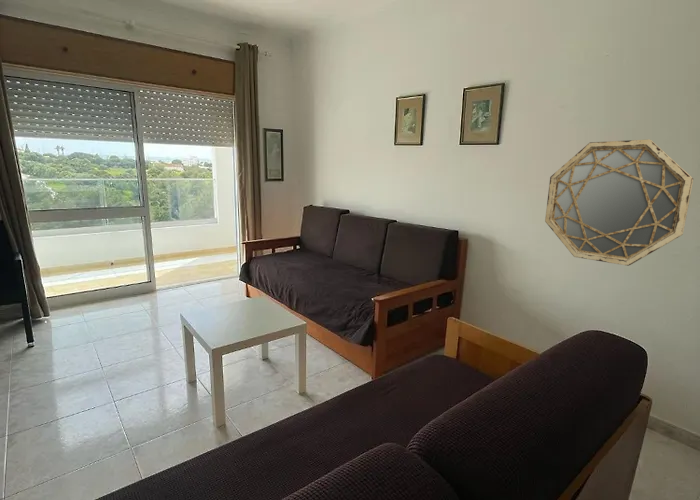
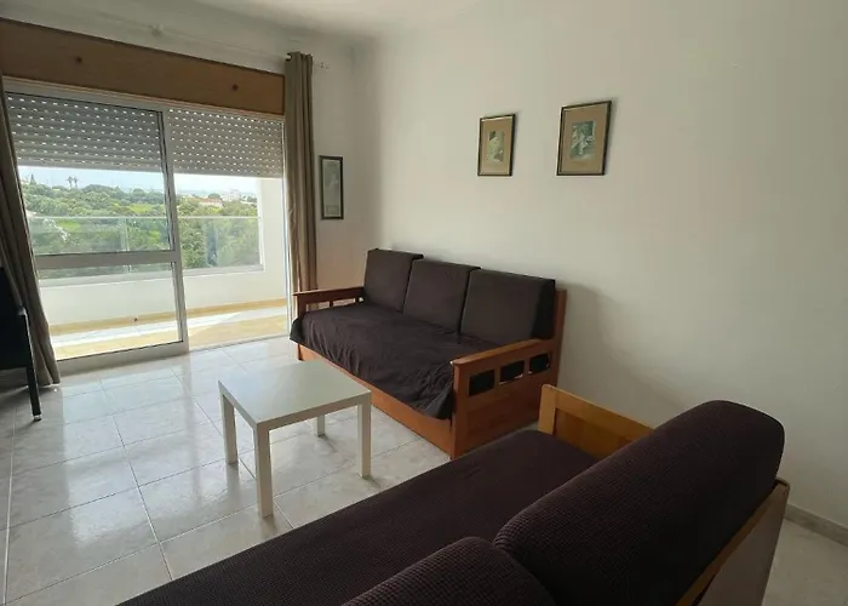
- home mirror [544,138,694,267]
